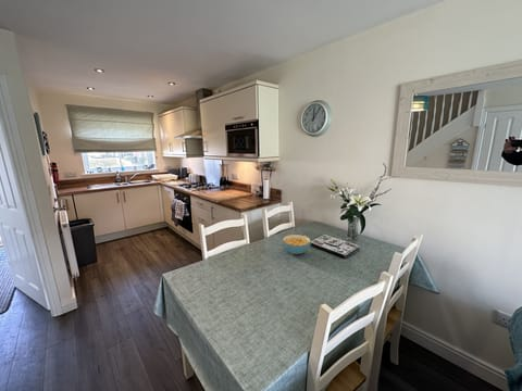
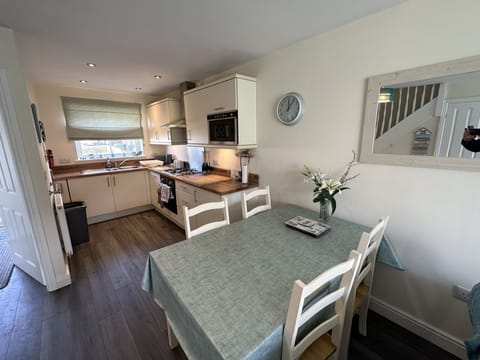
- cereal bowl [282,234,312,255]
